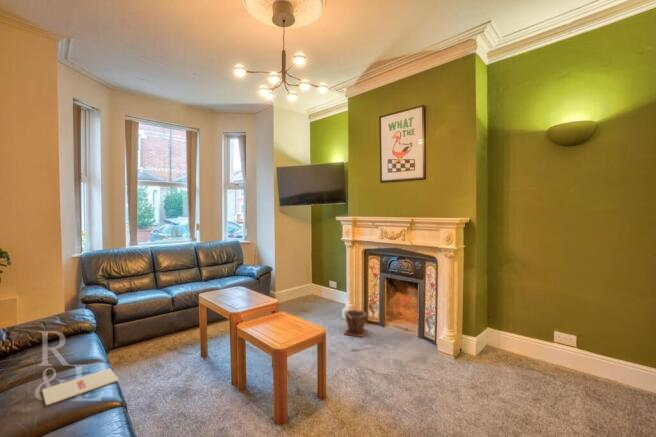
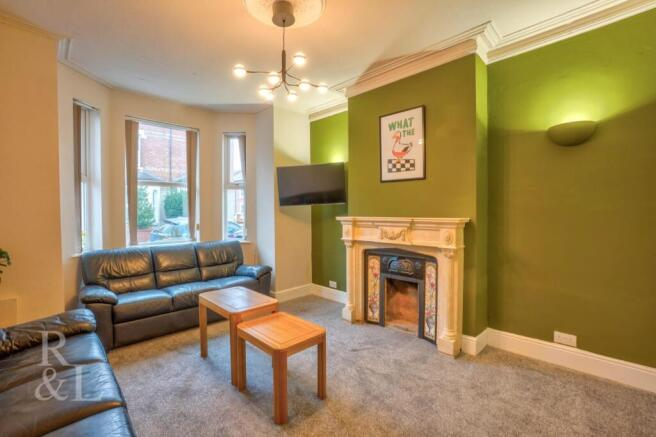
- plant pot [343,309,368,338]
- magazine [41,367,120,407]
